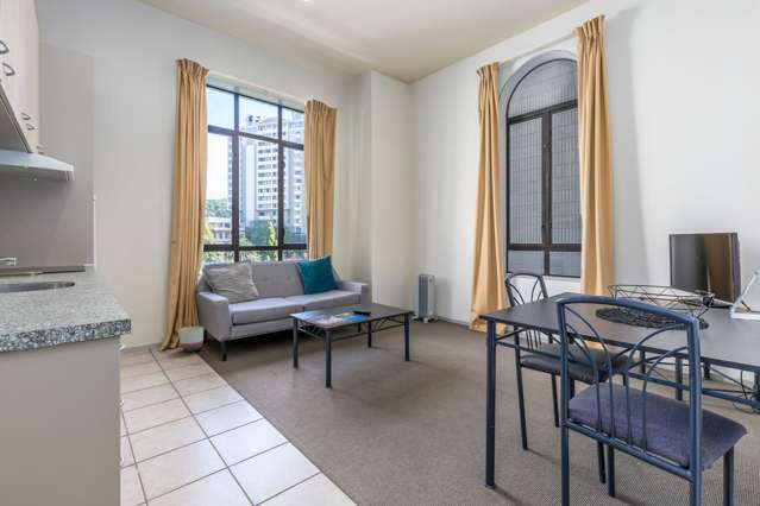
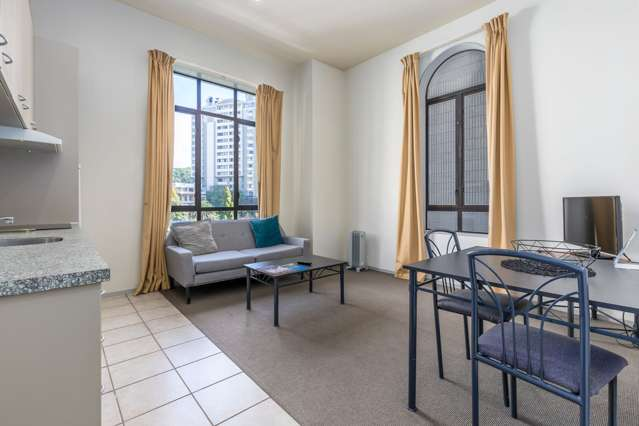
- planter [178,325,205,353]
